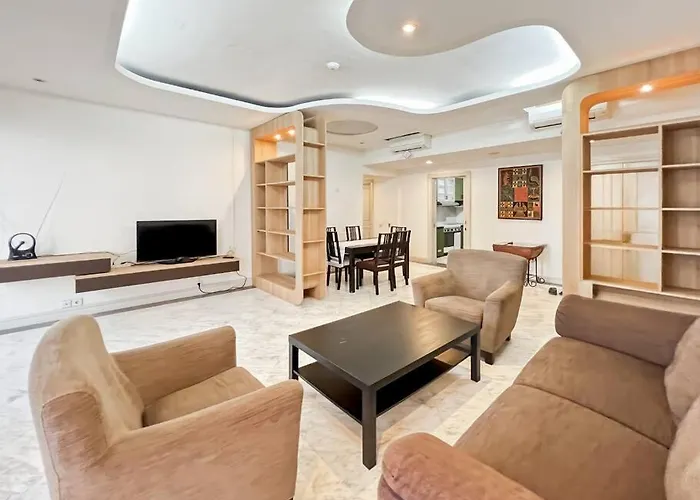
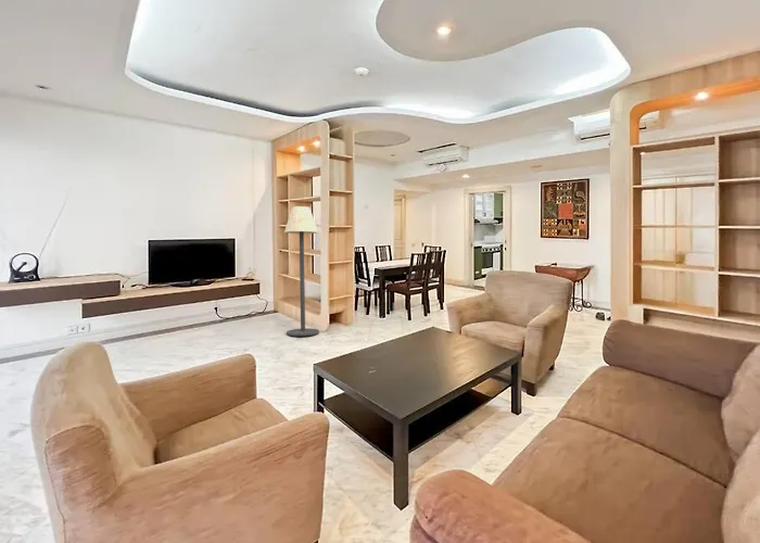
+ floor lamp [283,205,320,337]
